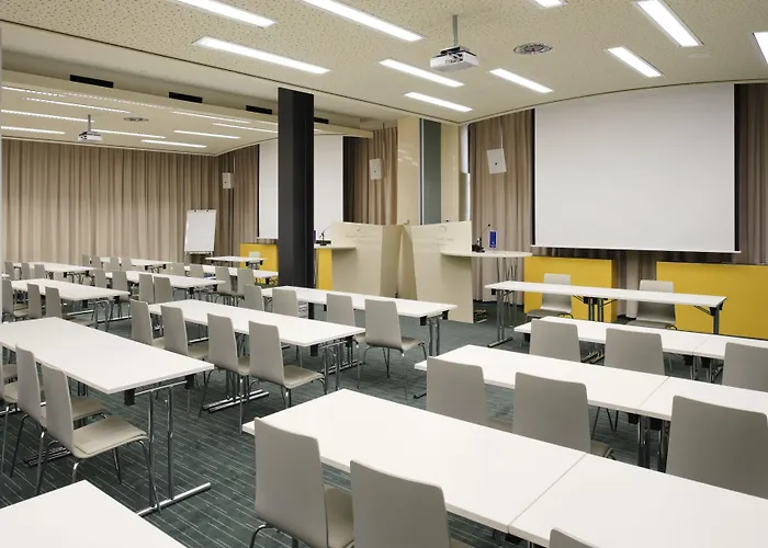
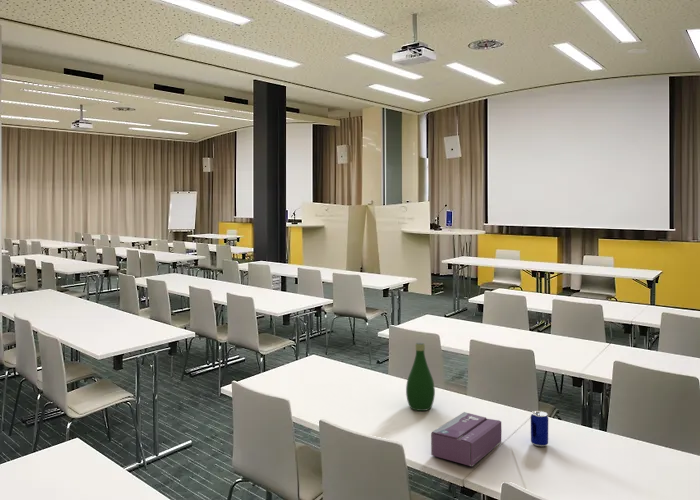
+ tissue box [430,411,503,467]
+ bottle [405,342,436,412]
+ beer can [530,410,549,448]
